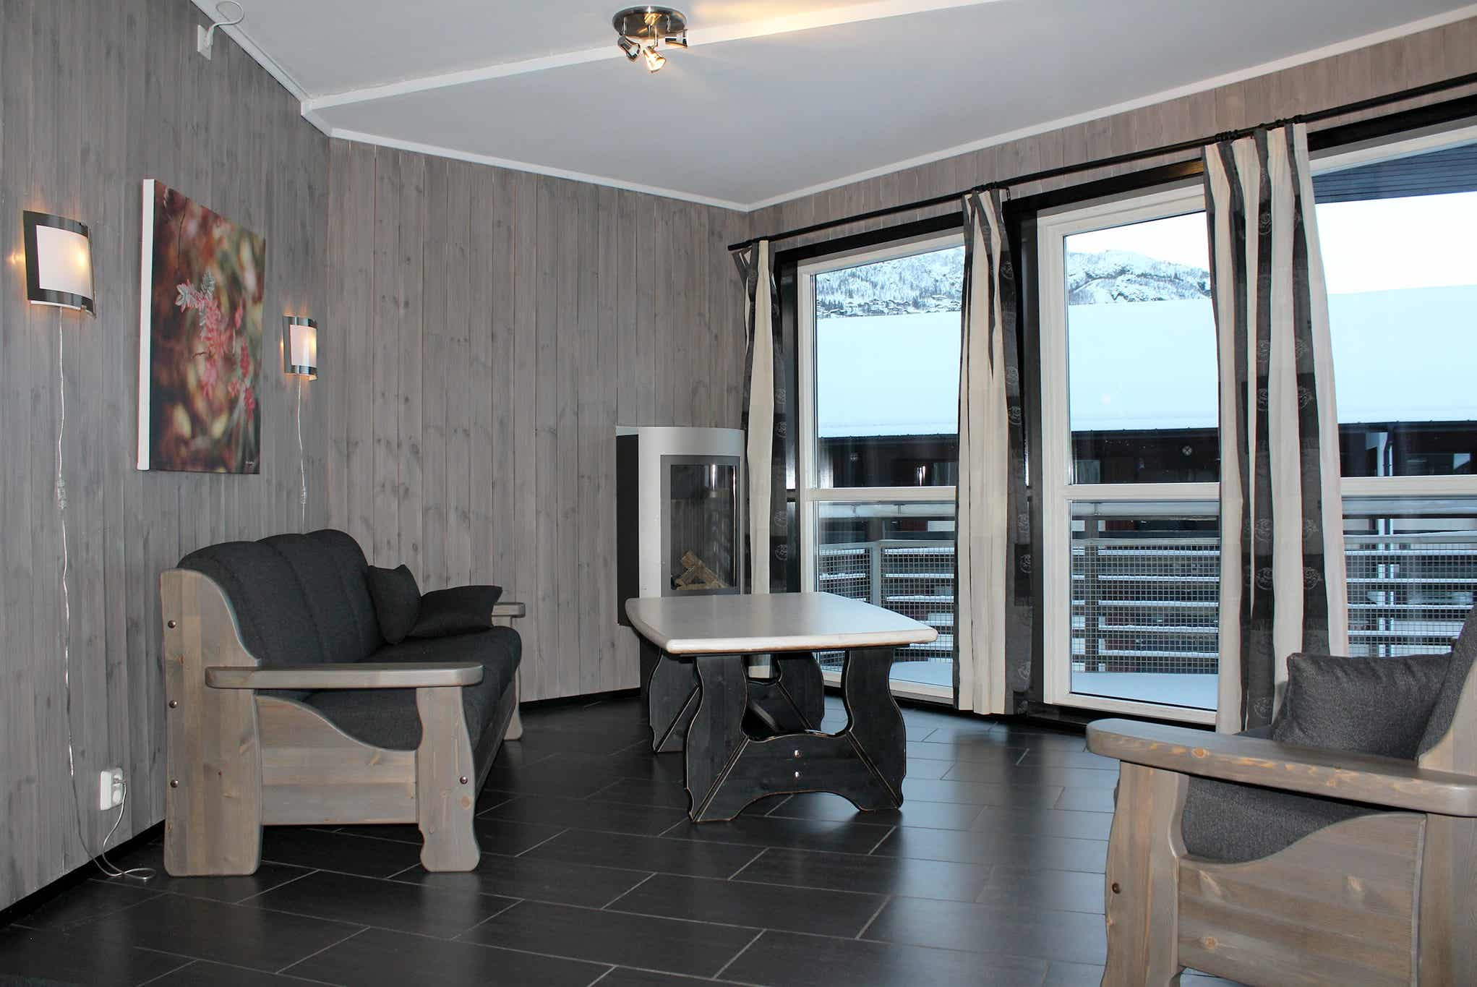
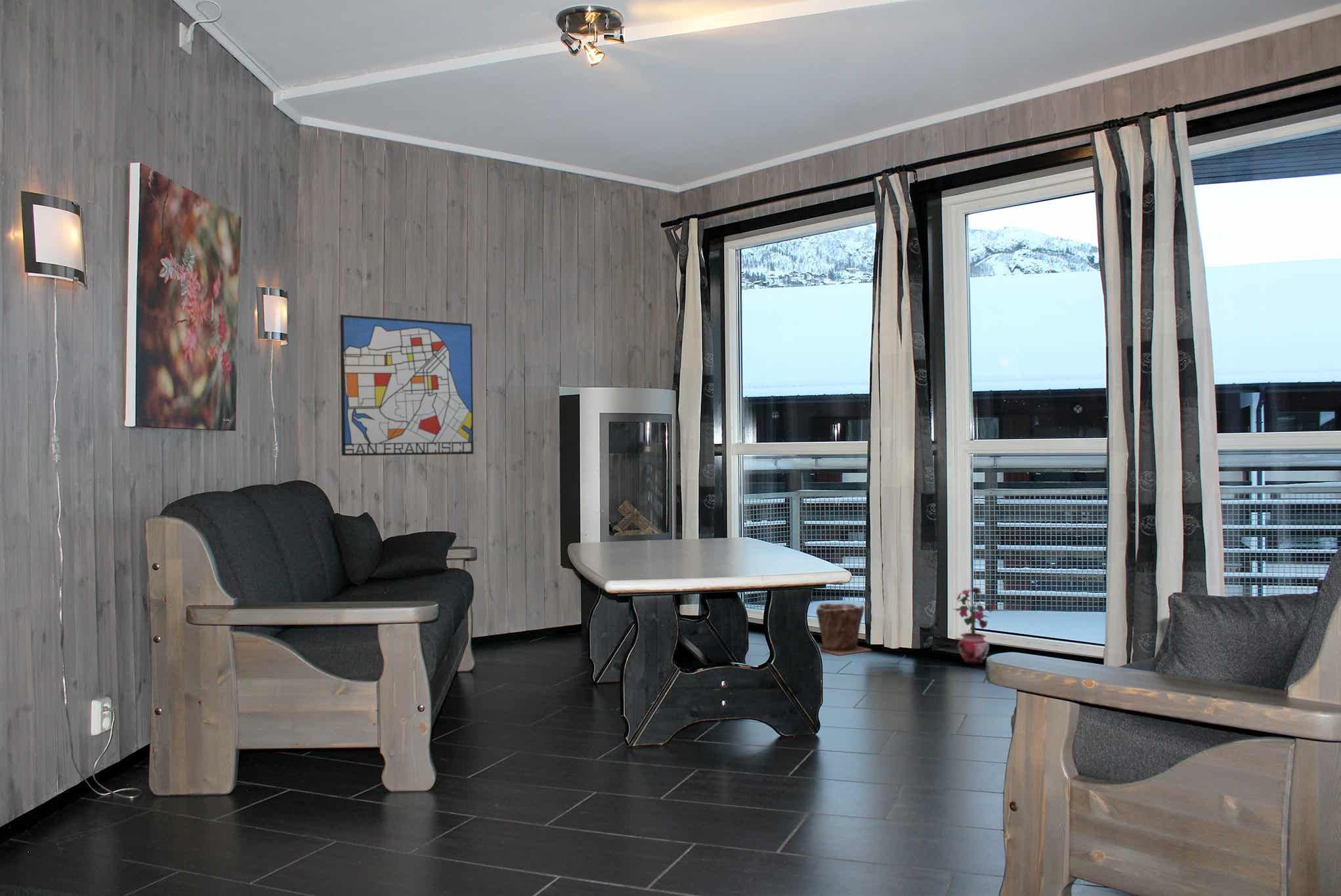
+ plant pot [815,601,872,656]
+ wall art [339,314,474,456]
+ potted plant [952,587,997,664]
